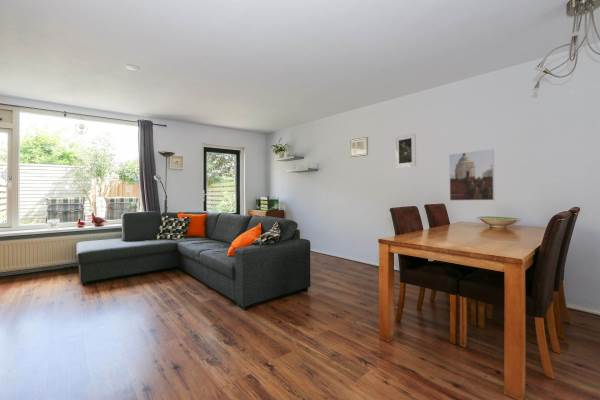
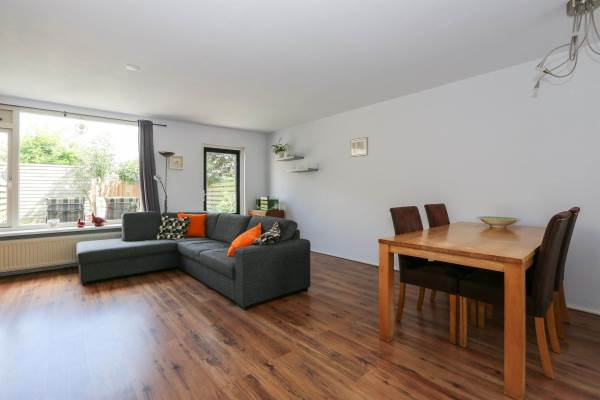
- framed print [448,148,496,202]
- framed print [394,132,417,169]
